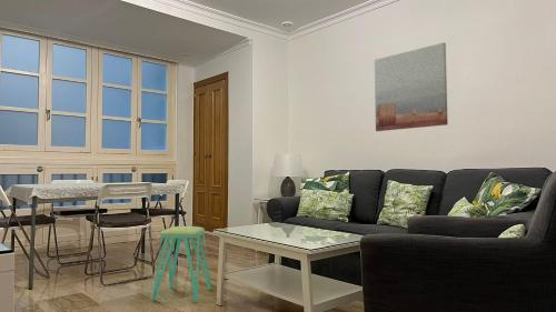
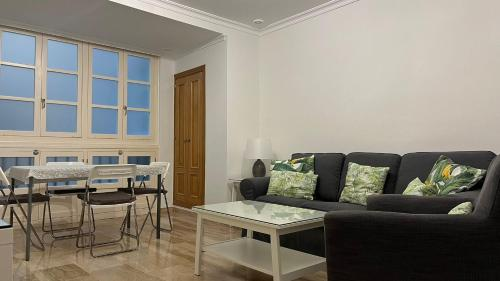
- wall art [374,41,449,132]
- stool [151,225,212,303]
